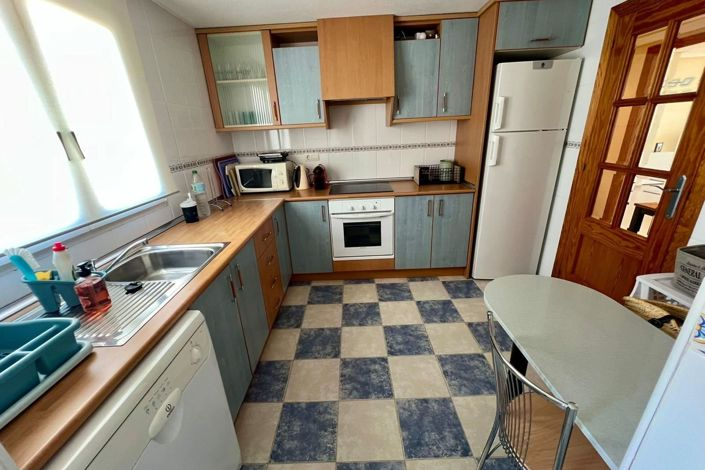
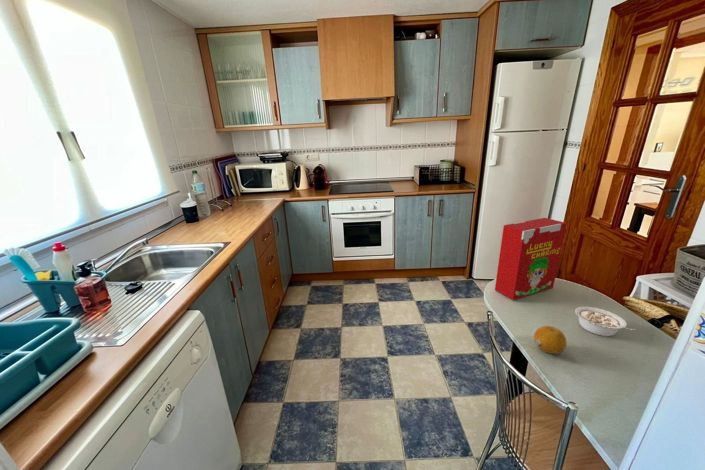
+ legume [574,306,636,337]
+ fruit [533,325,568,355]
+ cereal box [494,217,568,301]
